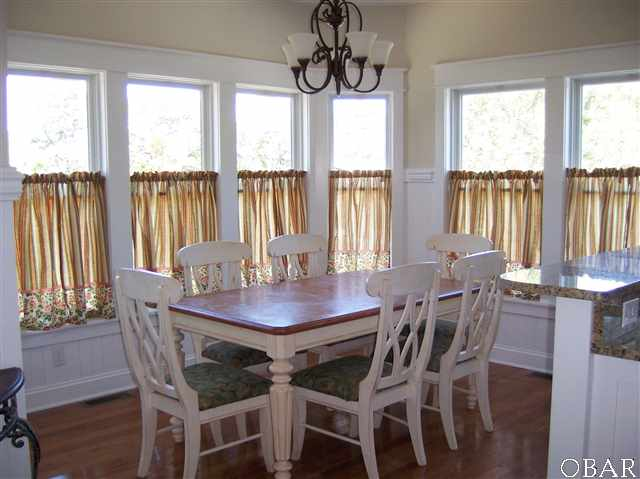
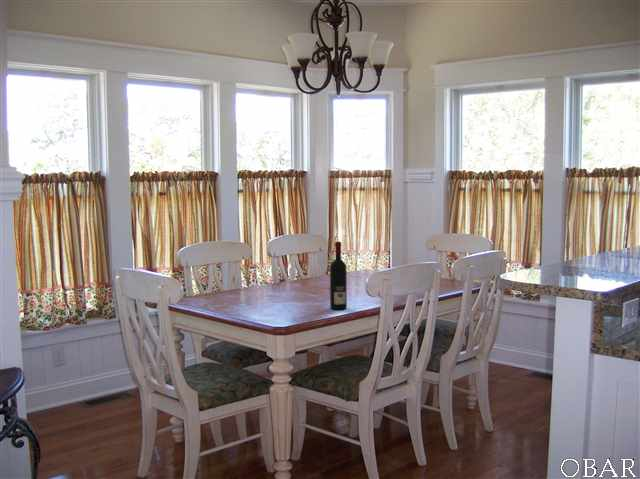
+ alcohol [329,241,348,311]
